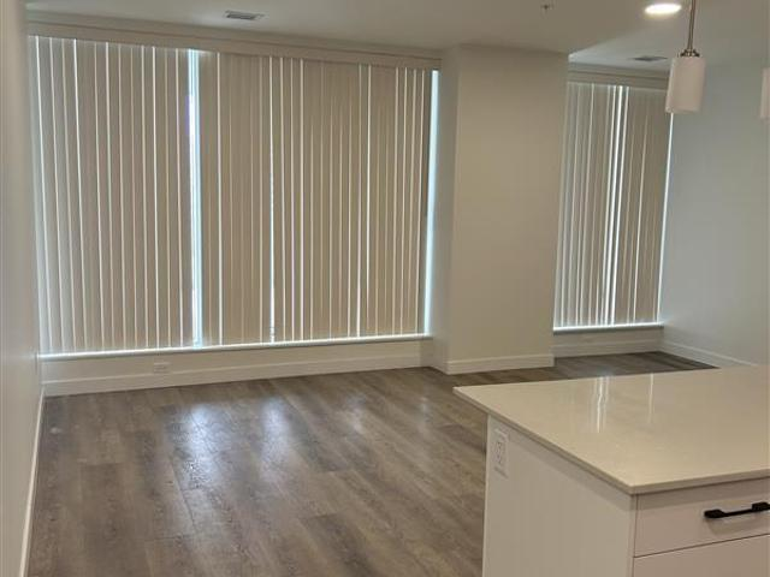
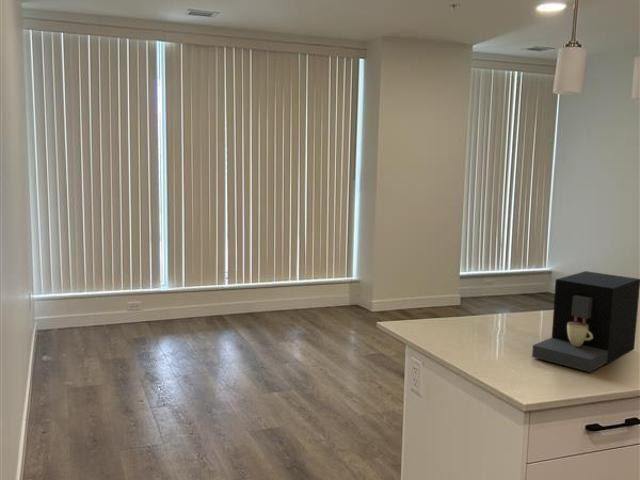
+ coffee maker [531,270,640,373]
